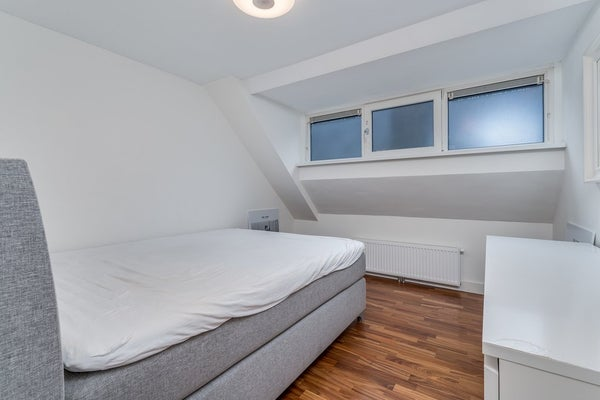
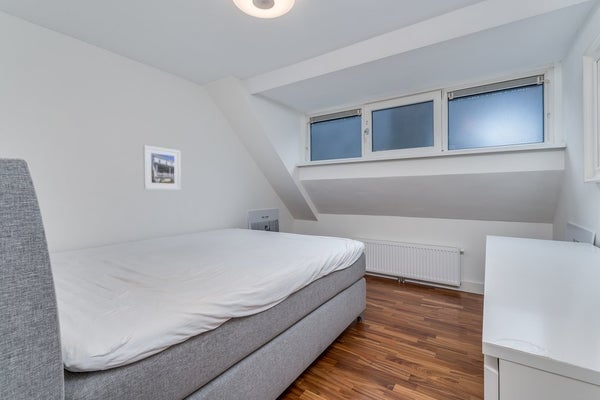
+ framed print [142,144,182,191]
